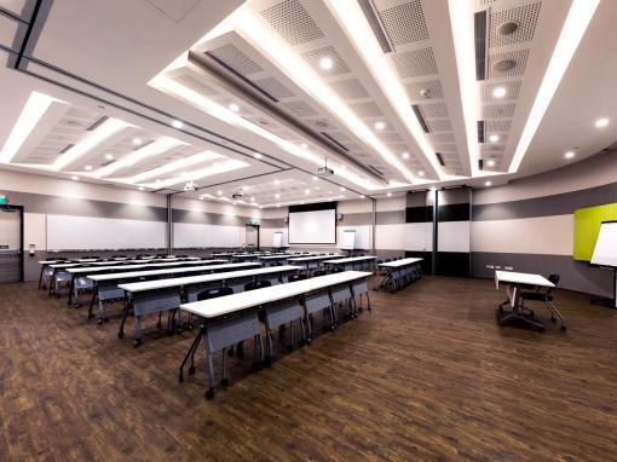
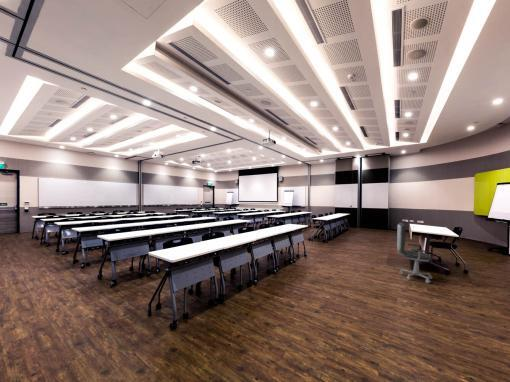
+ office chair [396,221,434,284]
